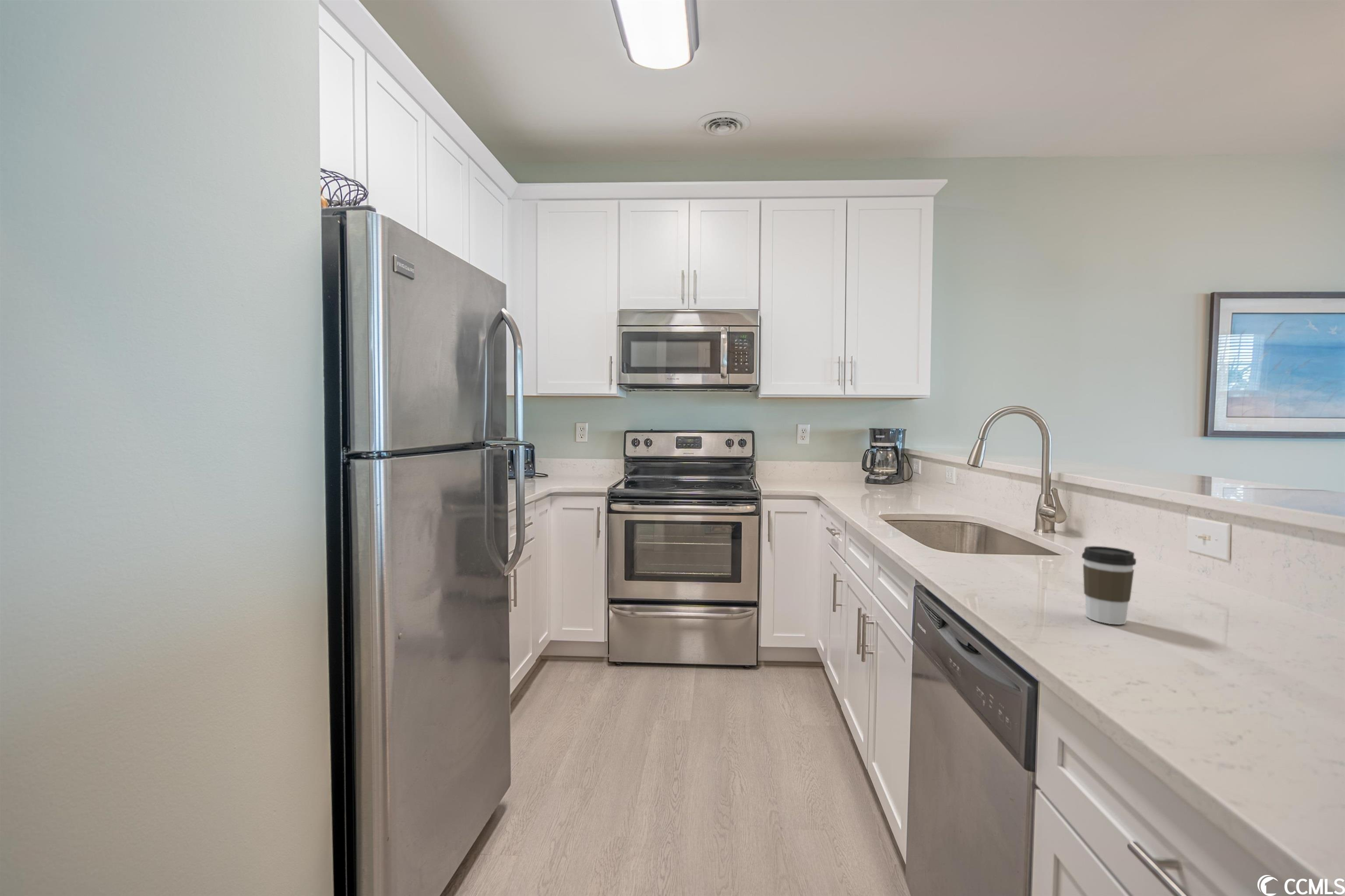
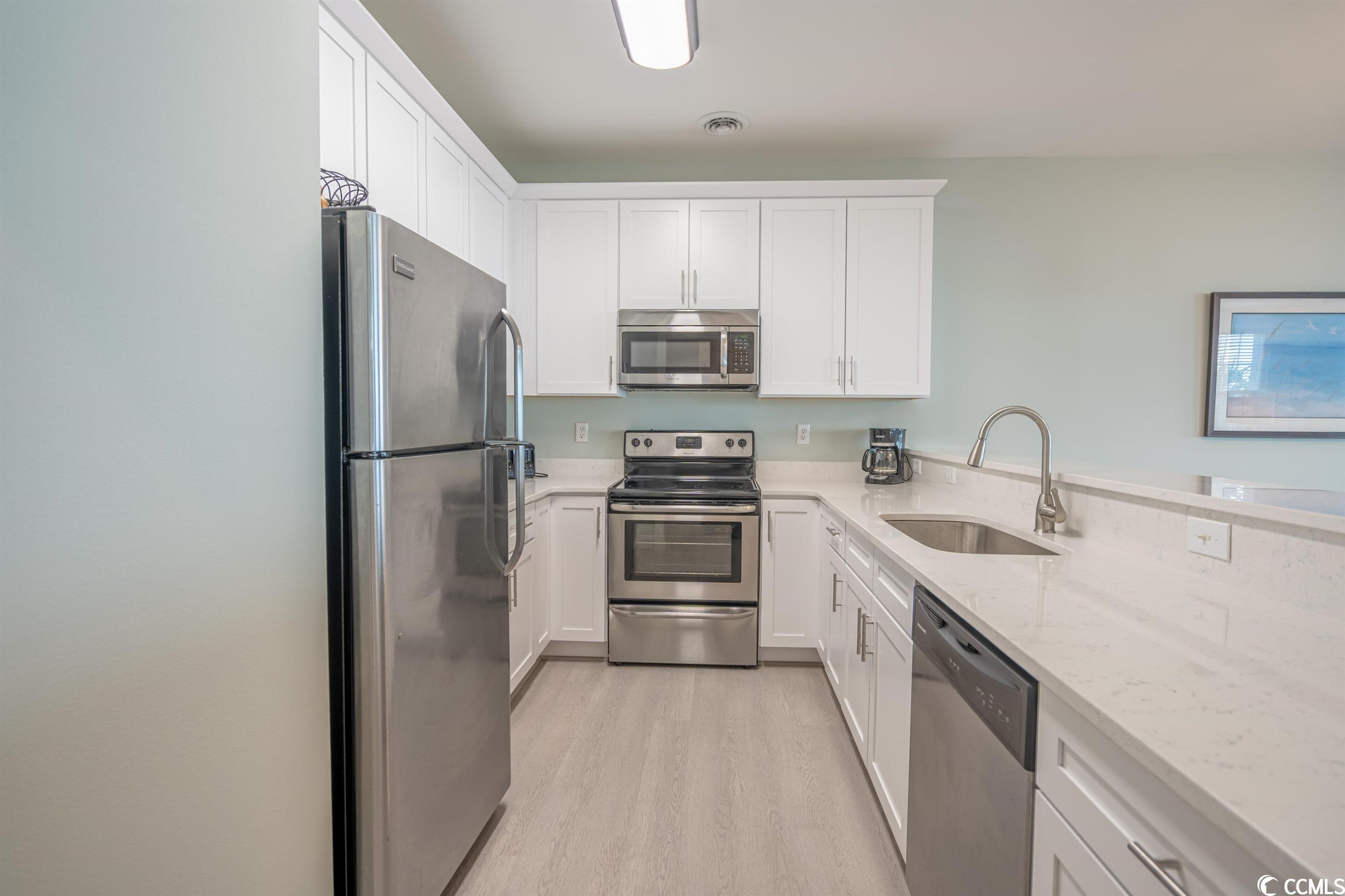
- coffee cup [1081,546,1137,625]
